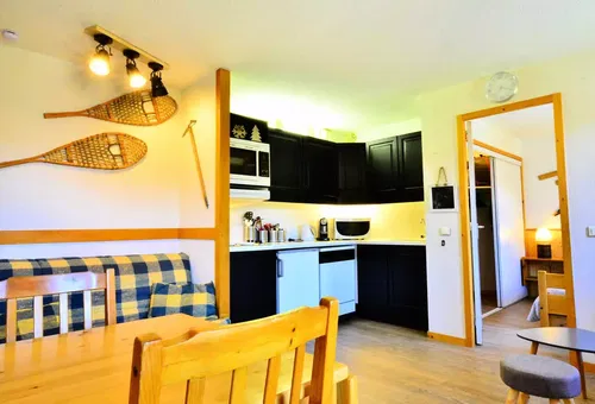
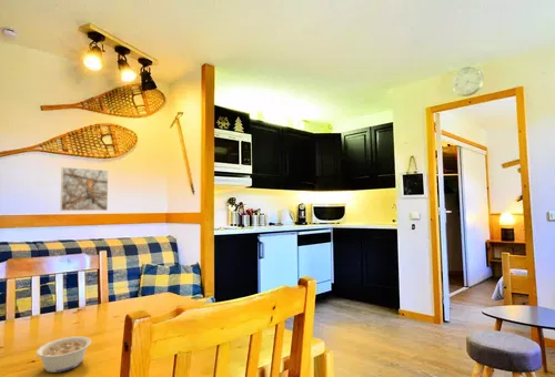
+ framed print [59,166,109,212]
+ legume [32,335,92,374]
